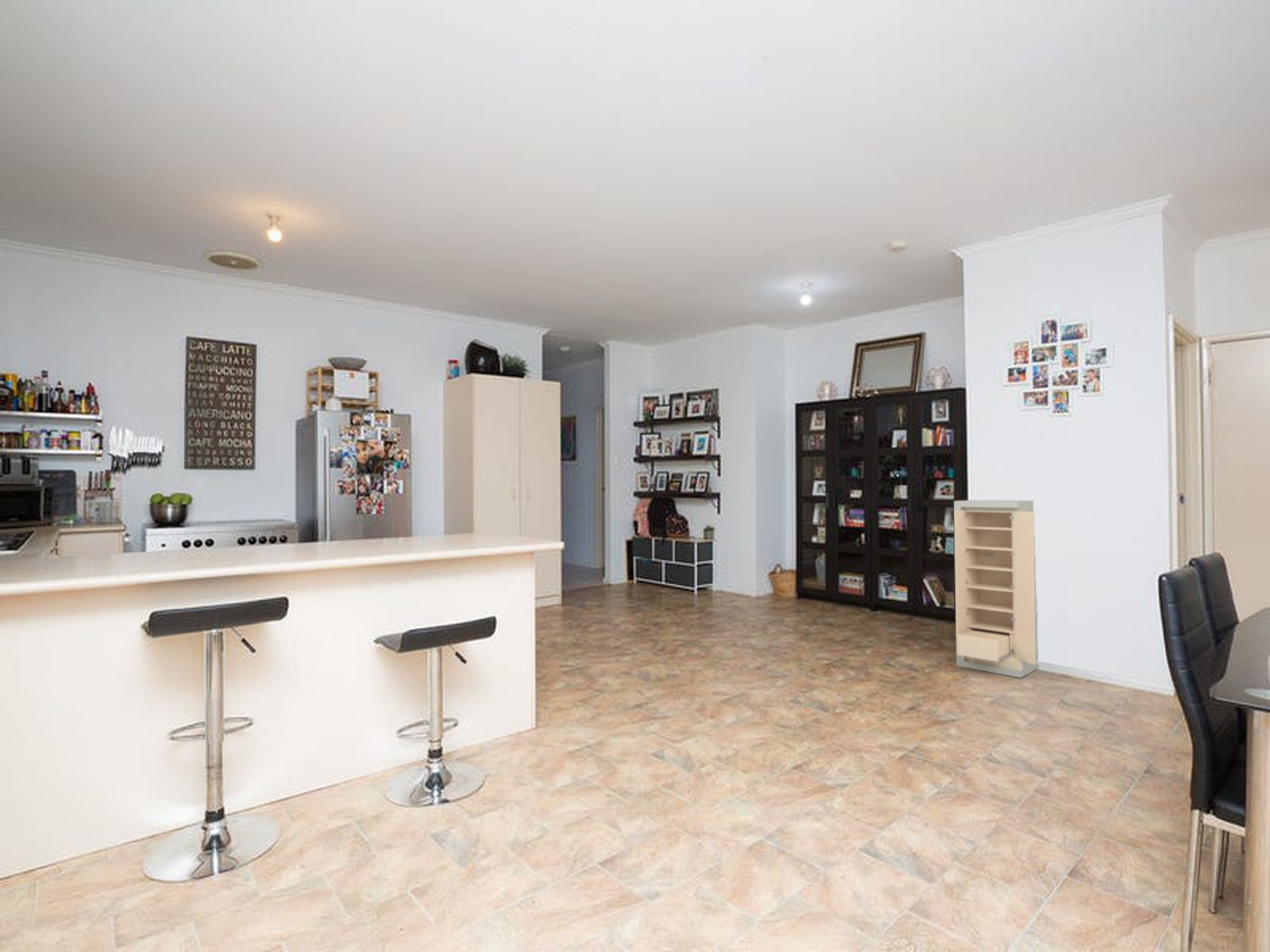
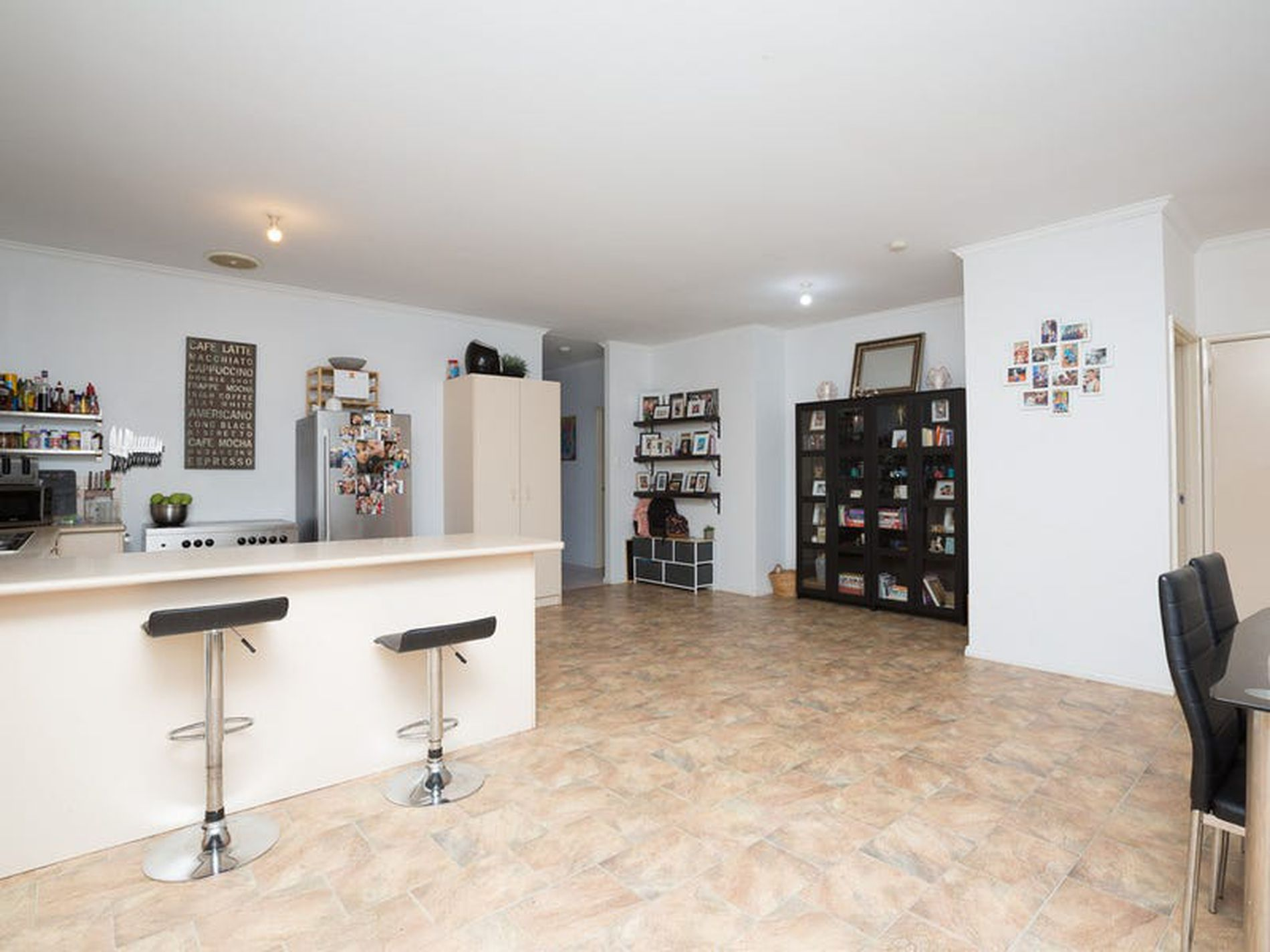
- storage cabinet [953,499,1039,679]
